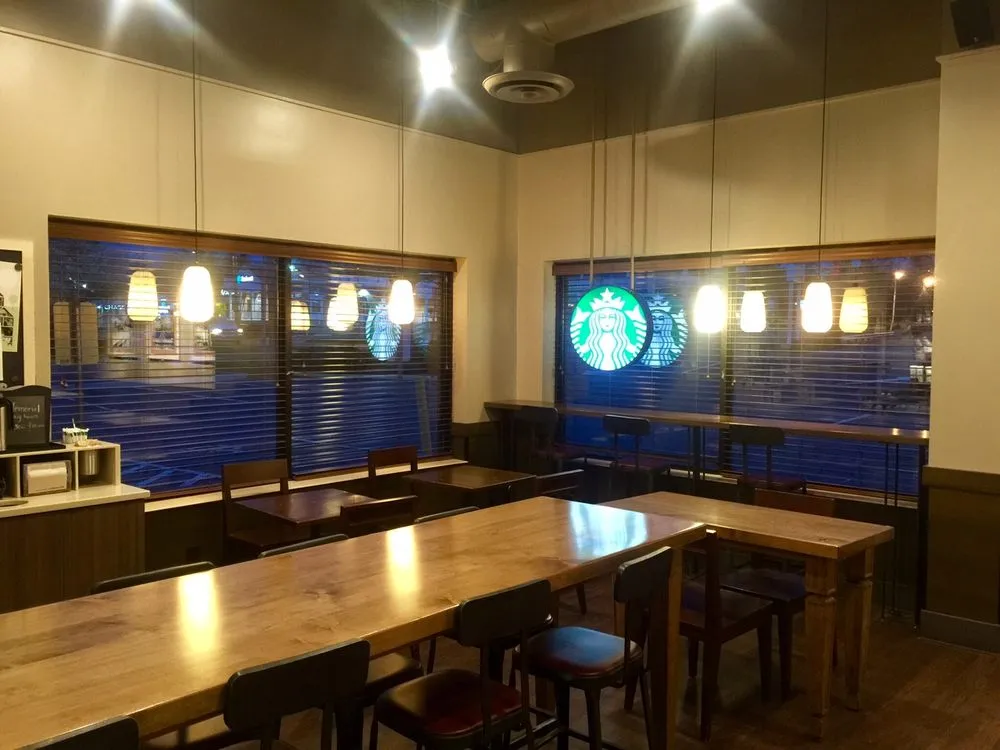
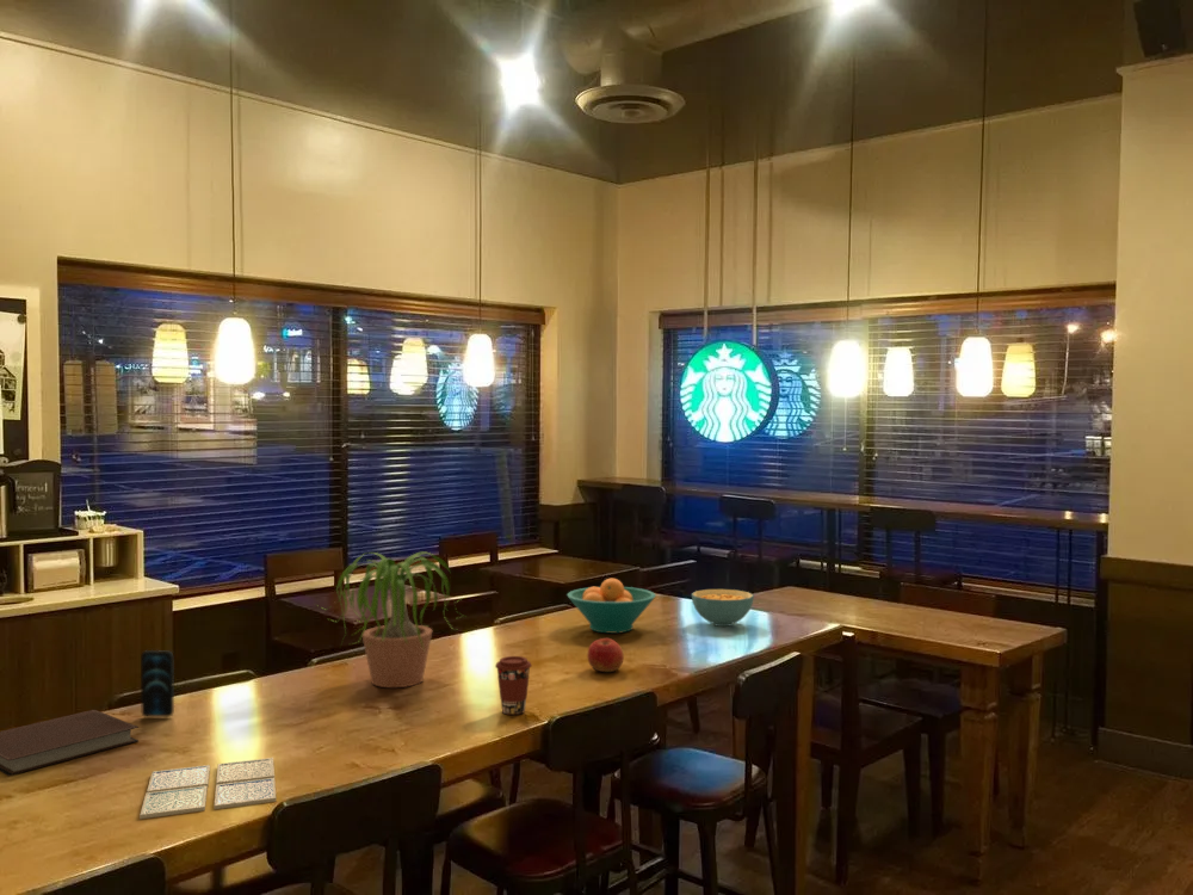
+ potted plant [314,551,469,689]
+ drink coaster [138,757,277,820]
+ coffee cup [494,655,533,716]
+ smartphone [140,649,175,718]
+ cereal bowl [691,588,755,628]
+ notebook [0,709,140,777]
+ apple [586,637,625,673]
+ fruit bowl [565,578,657,634]
